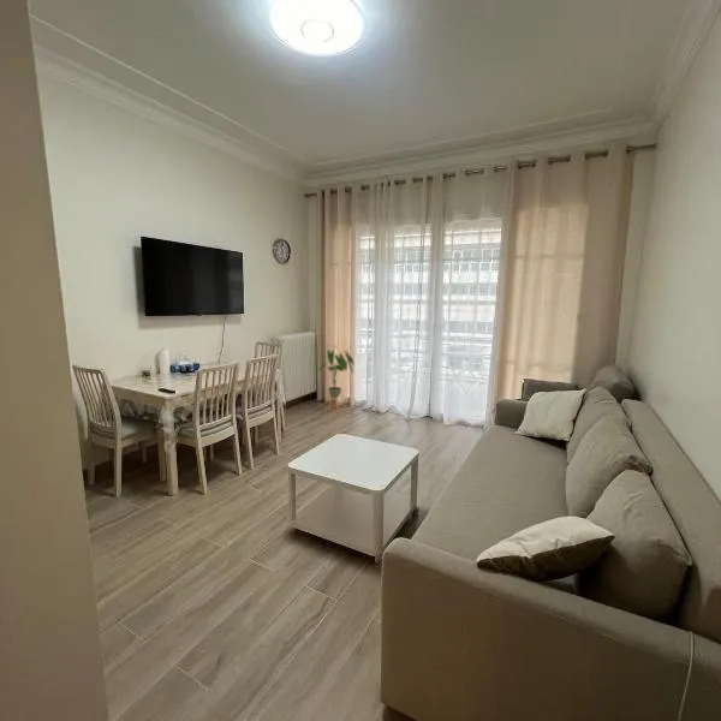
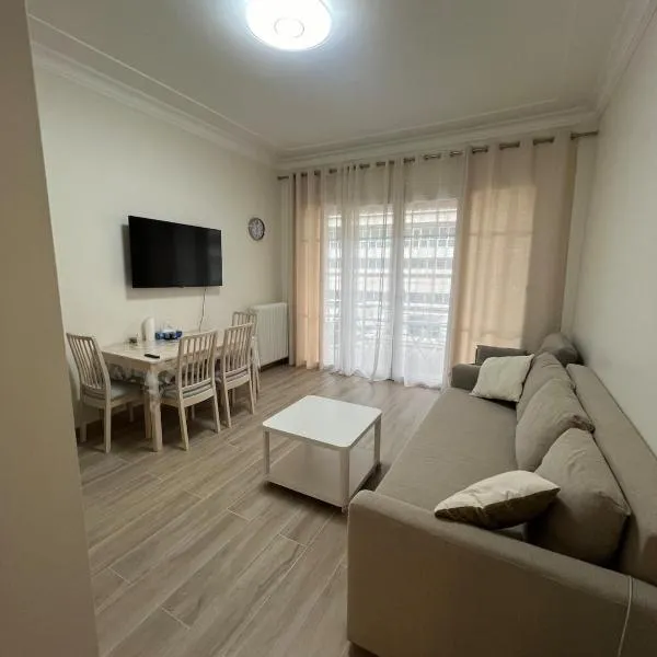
- house plant [317,348,354,413]
